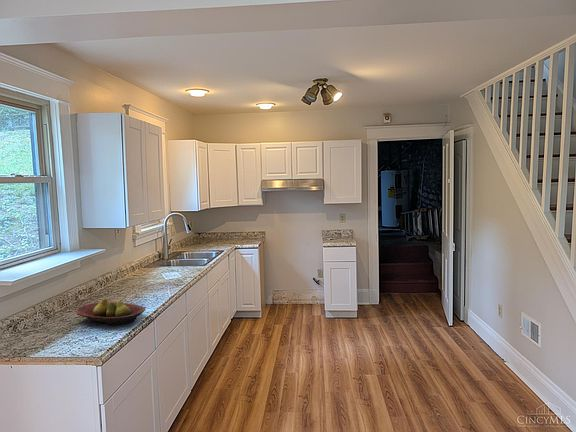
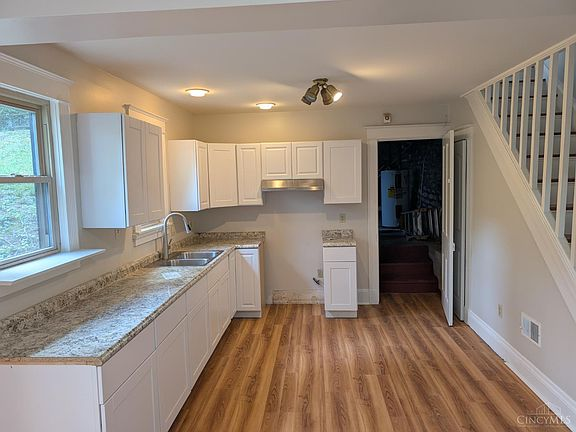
- fruit bowl [75,298,146,326]
